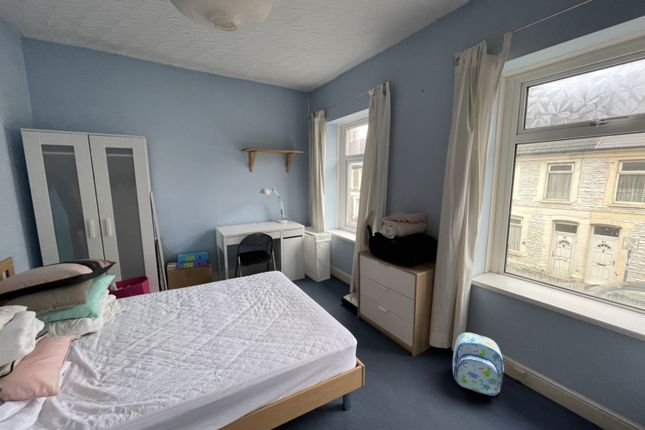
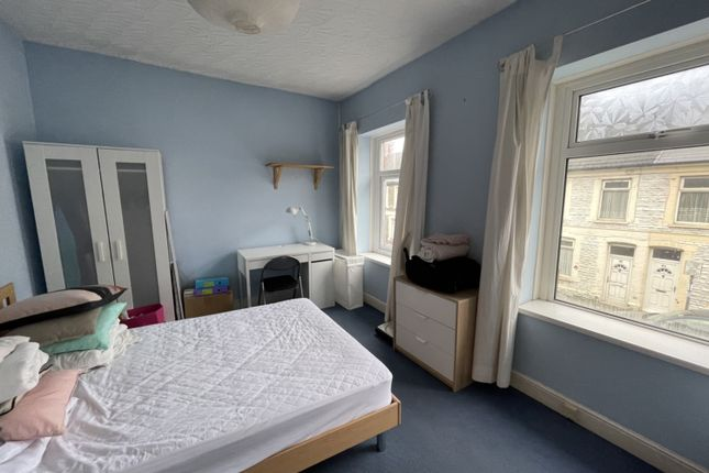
- backpack [452,332,505,397]
